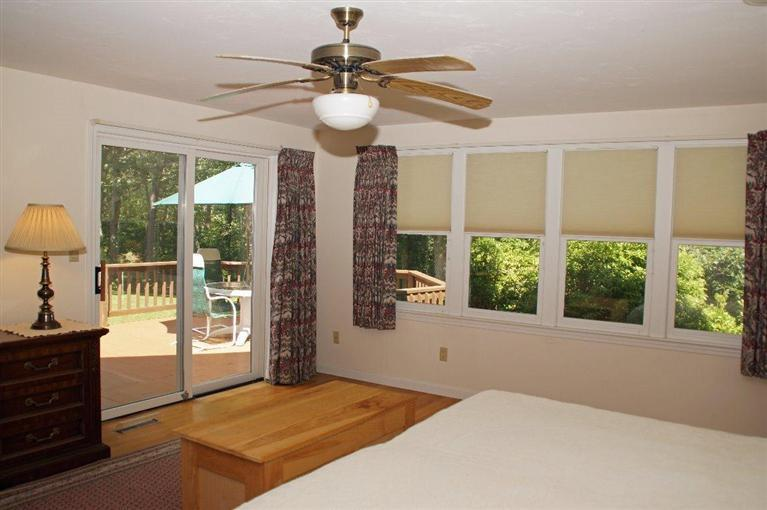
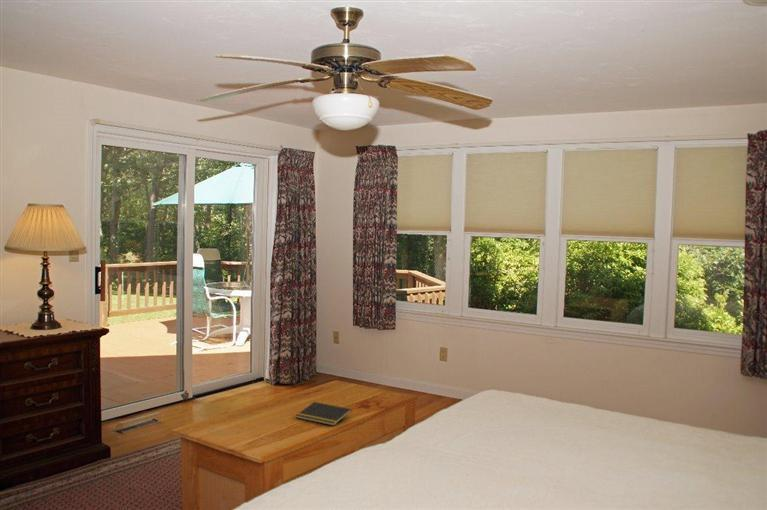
+ notepad [295,401,352,427]
